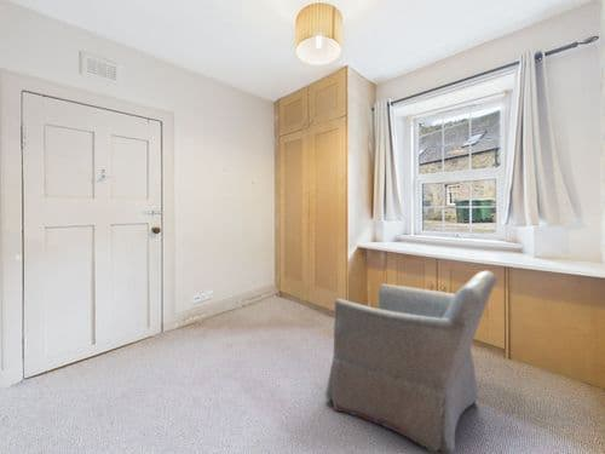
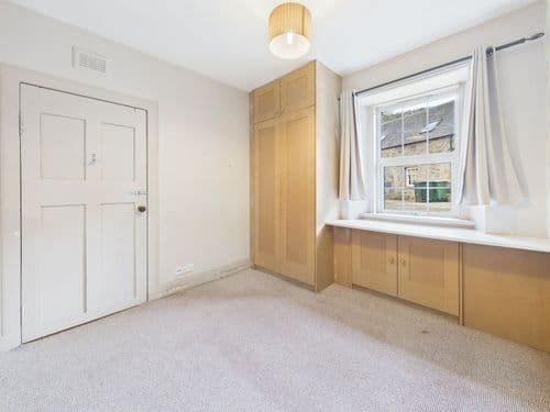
- armchair [324,270,499,454]
